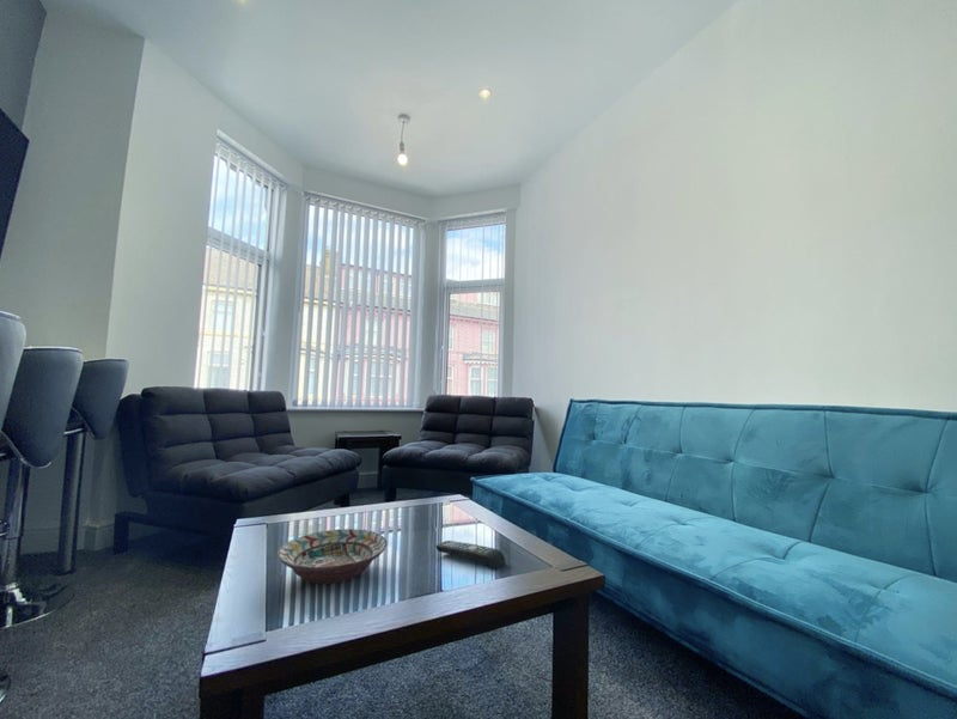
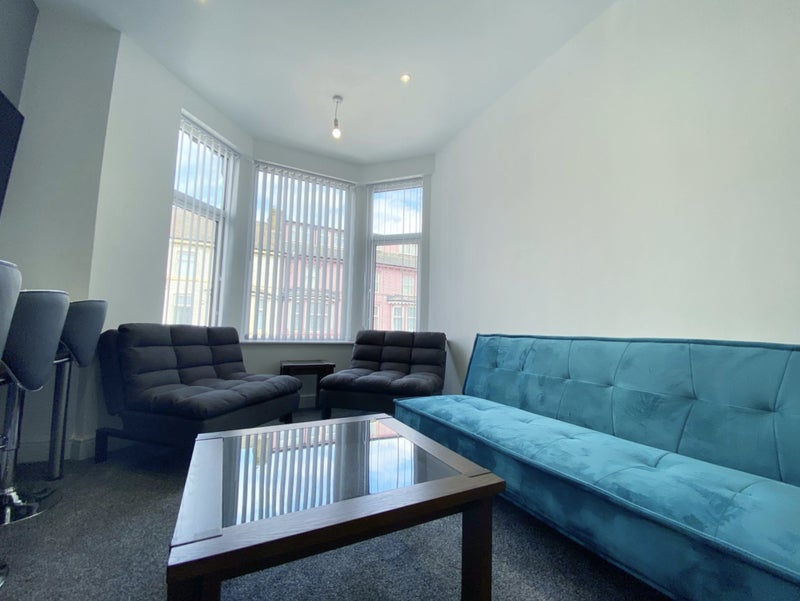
- remote control [434,540,506,571]
- decorative bowl [276,528,389,585]
